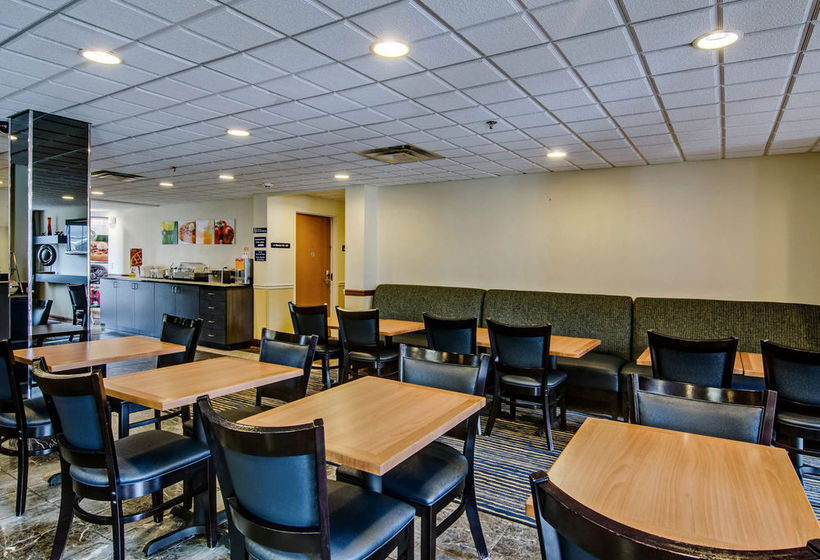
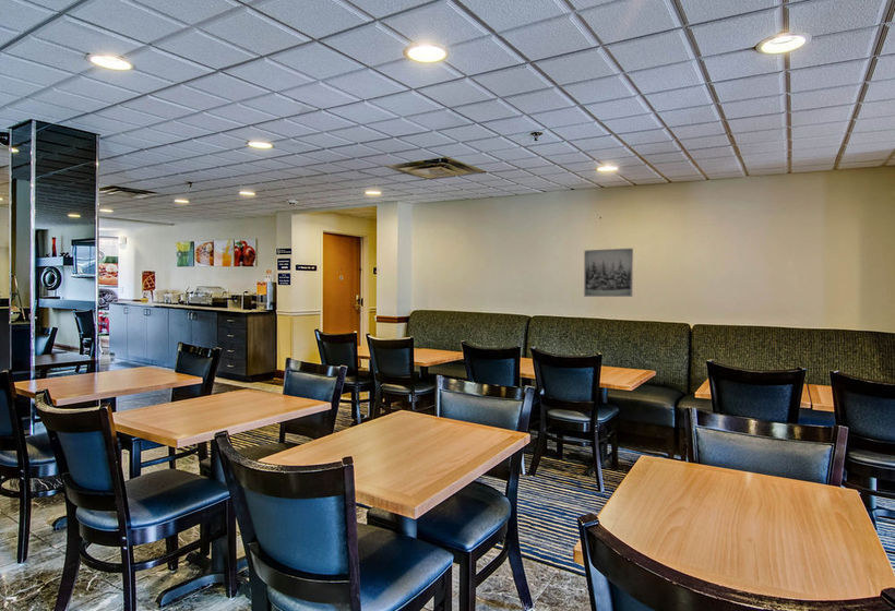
+ wall art [583,248,634,298]
